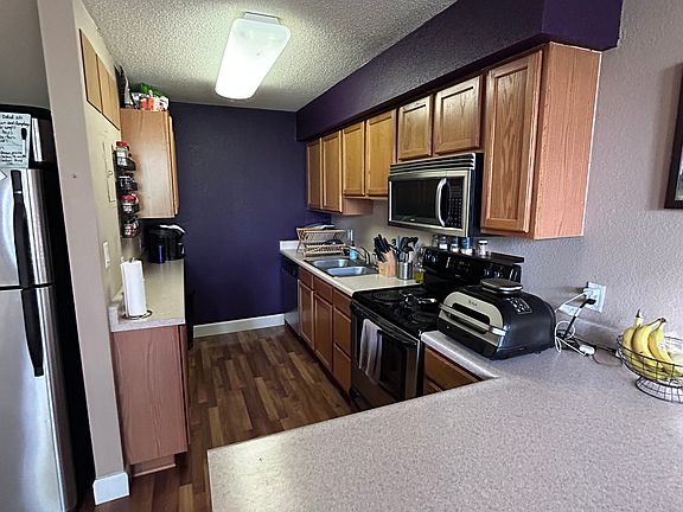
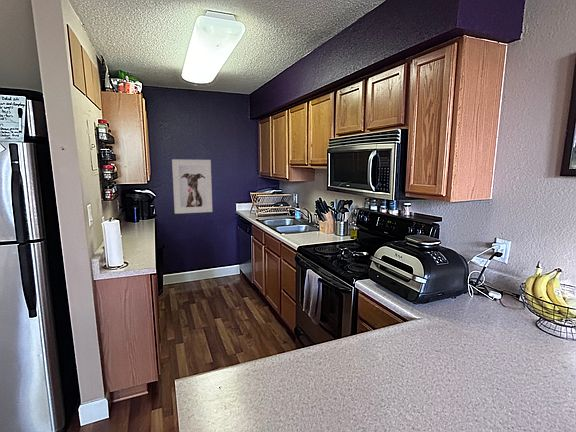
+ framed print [171,158,213,215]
